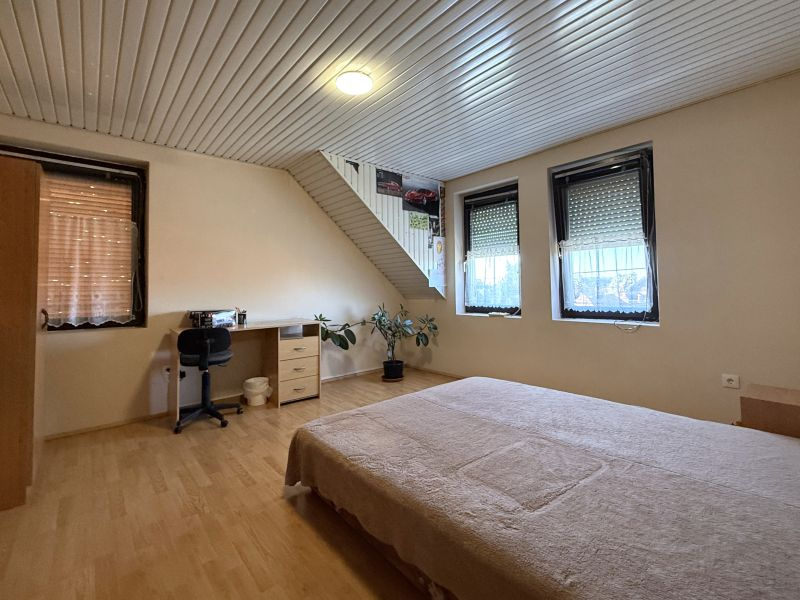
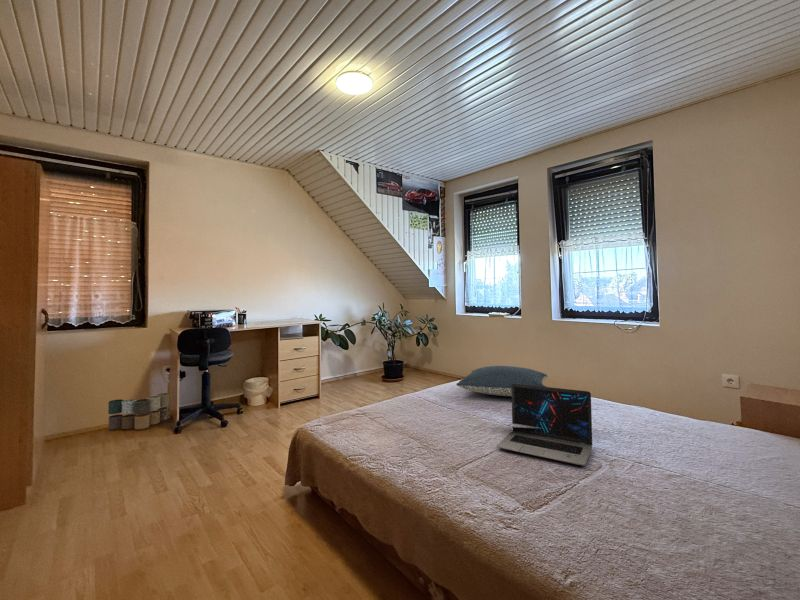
+ pouf [107,392,171,430]
+ pillow [456,365,549,397]
+ laptop [496,384,593,466]
